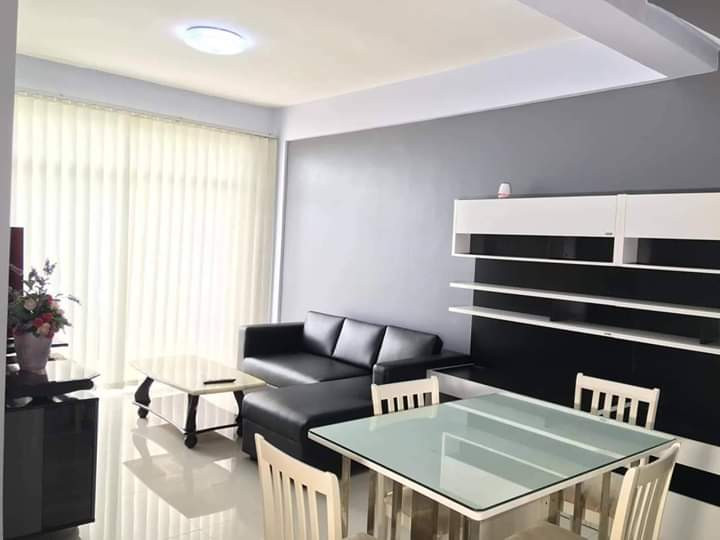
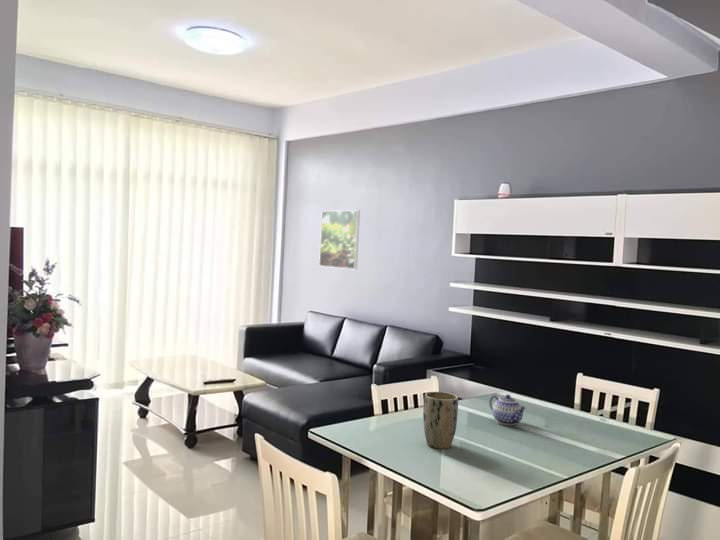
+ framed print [318,209,361,270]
+ teapot [488,393,527,426]
+ plant pot [422,391,459,450]
